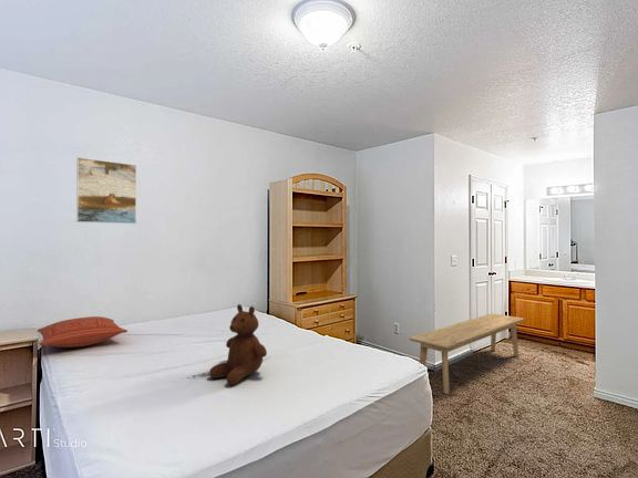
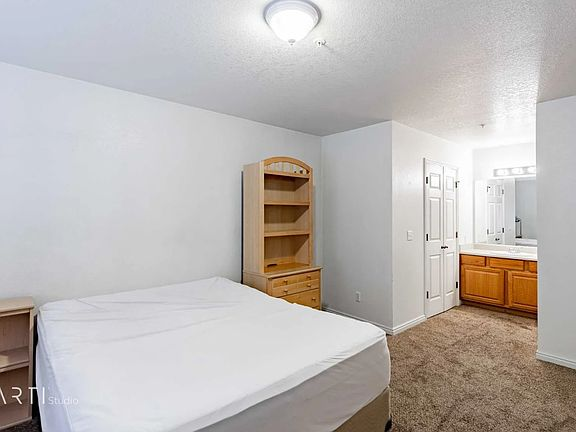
- teddy bear [208,303,268,386]
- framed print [75,156,137,225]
- pillow [37,315,128,349]
- bench [408,312,526,395]
